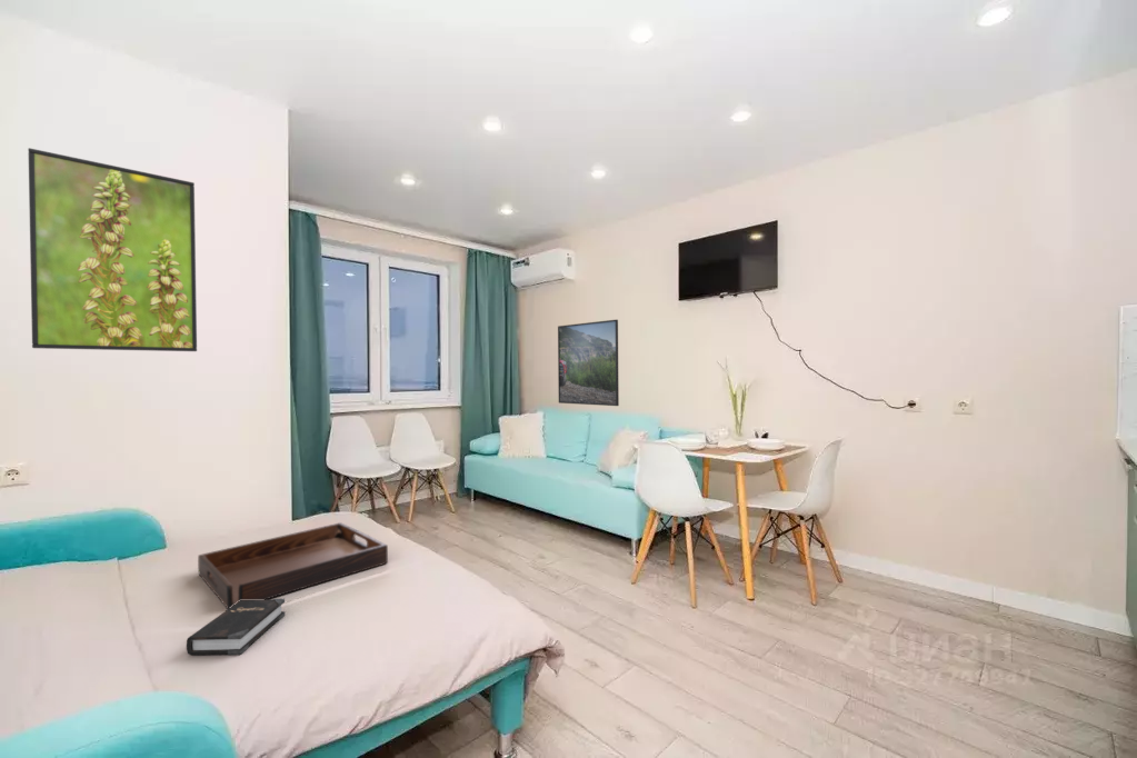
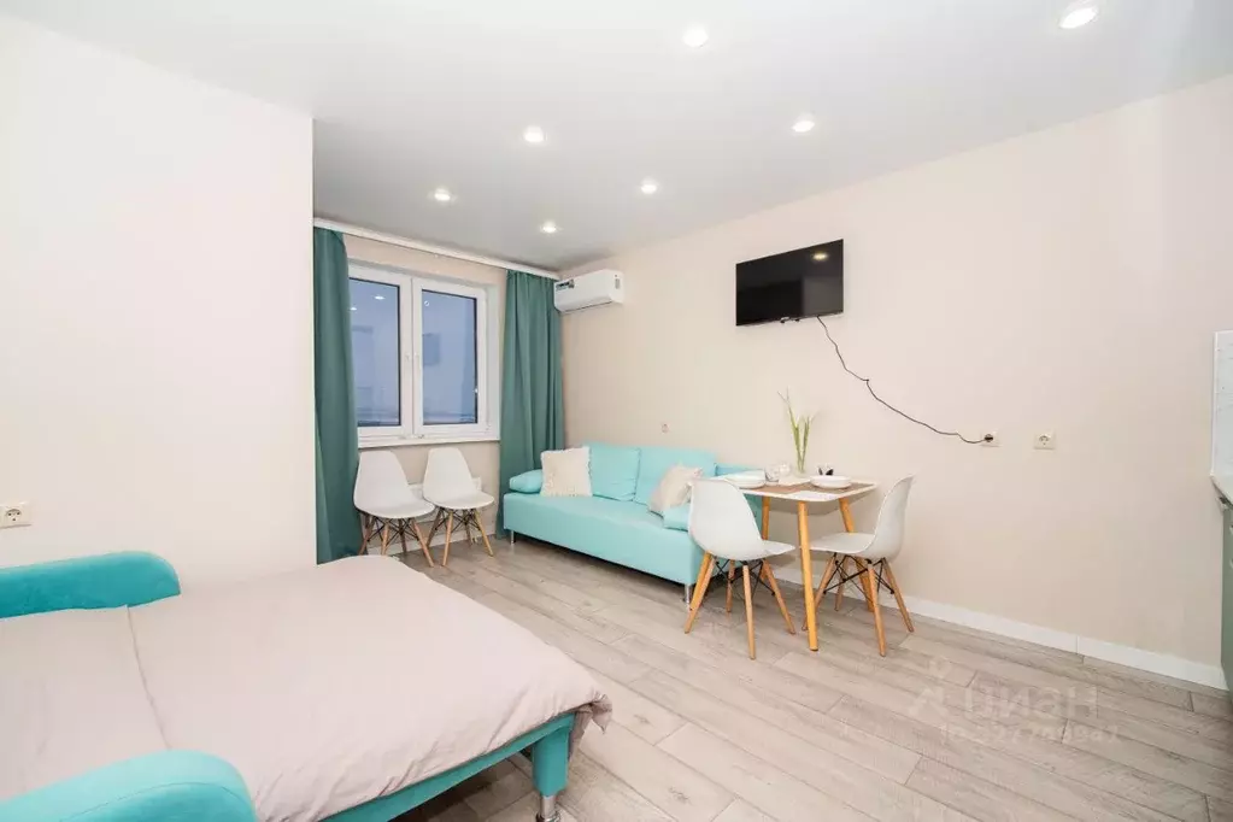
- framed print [557,319,620,407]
- hardback book [186,598,286,656]
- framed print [27,147,198,352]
- serving tray [197,521,389,609]
